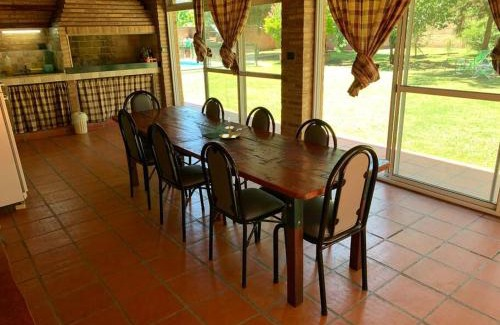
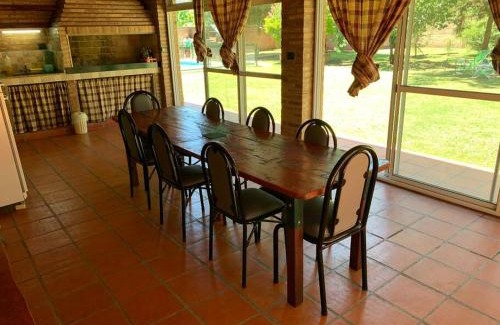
- candle holder [219,118,242,140]
